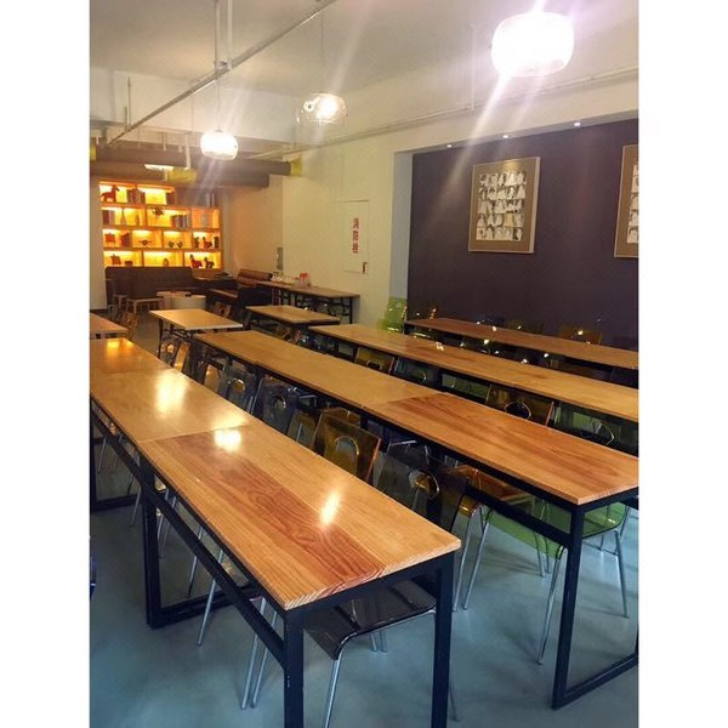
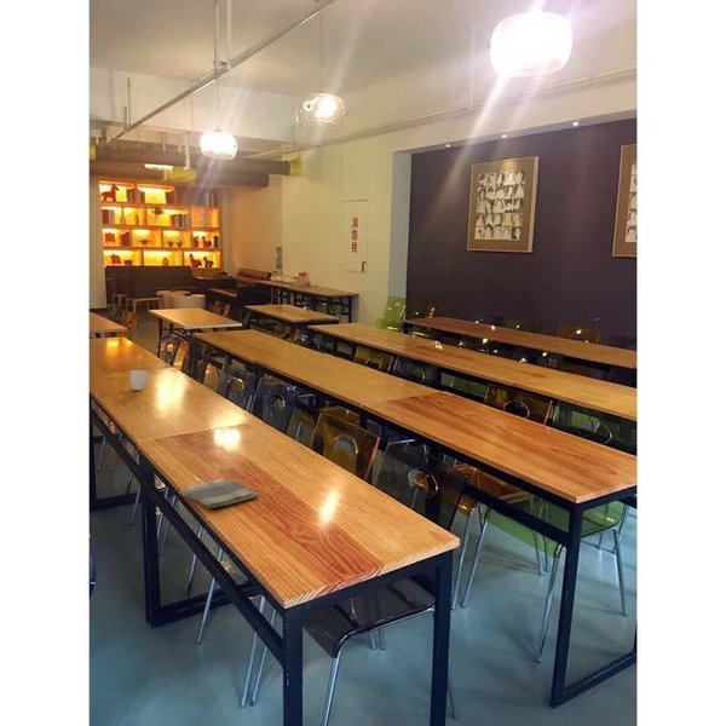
+ mug [128,369,152,392]
+ dish towel [179,477,259,509]
